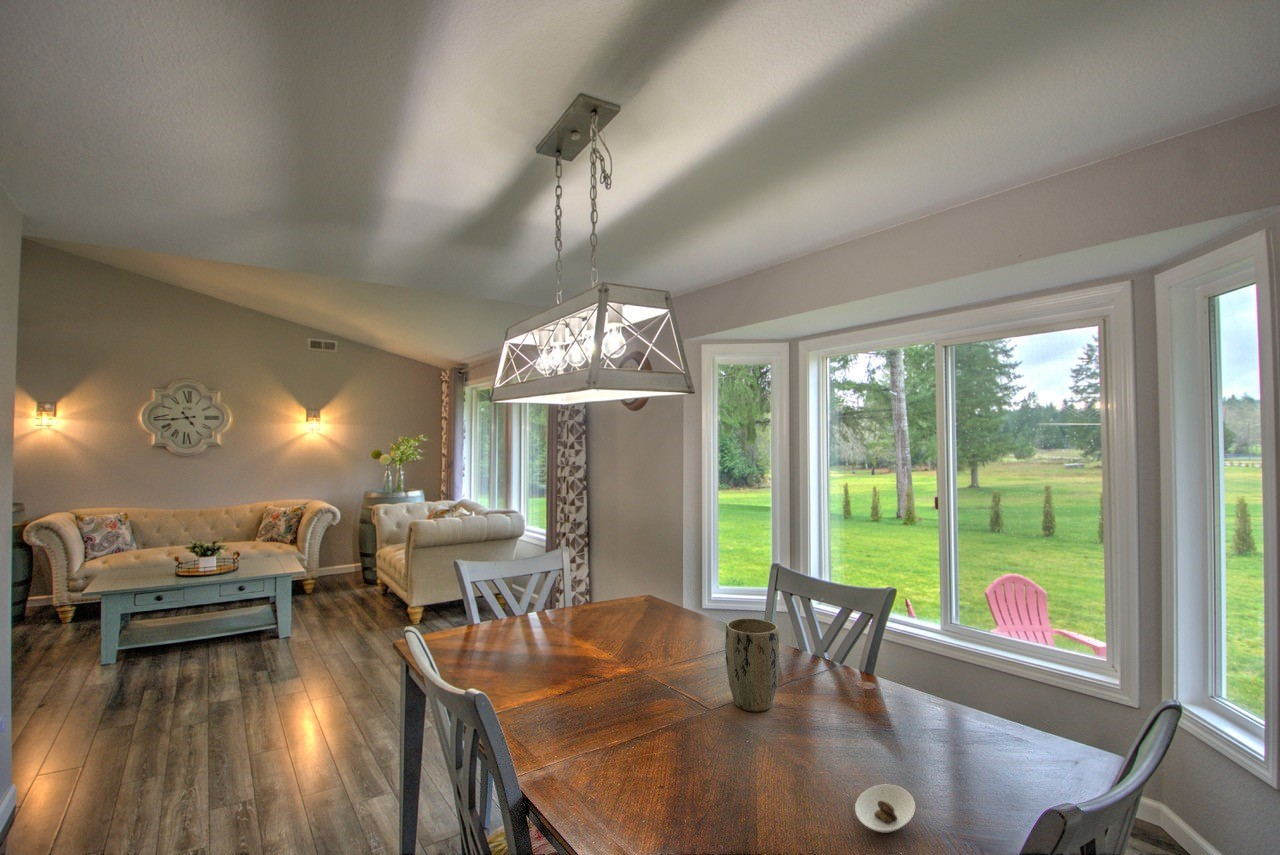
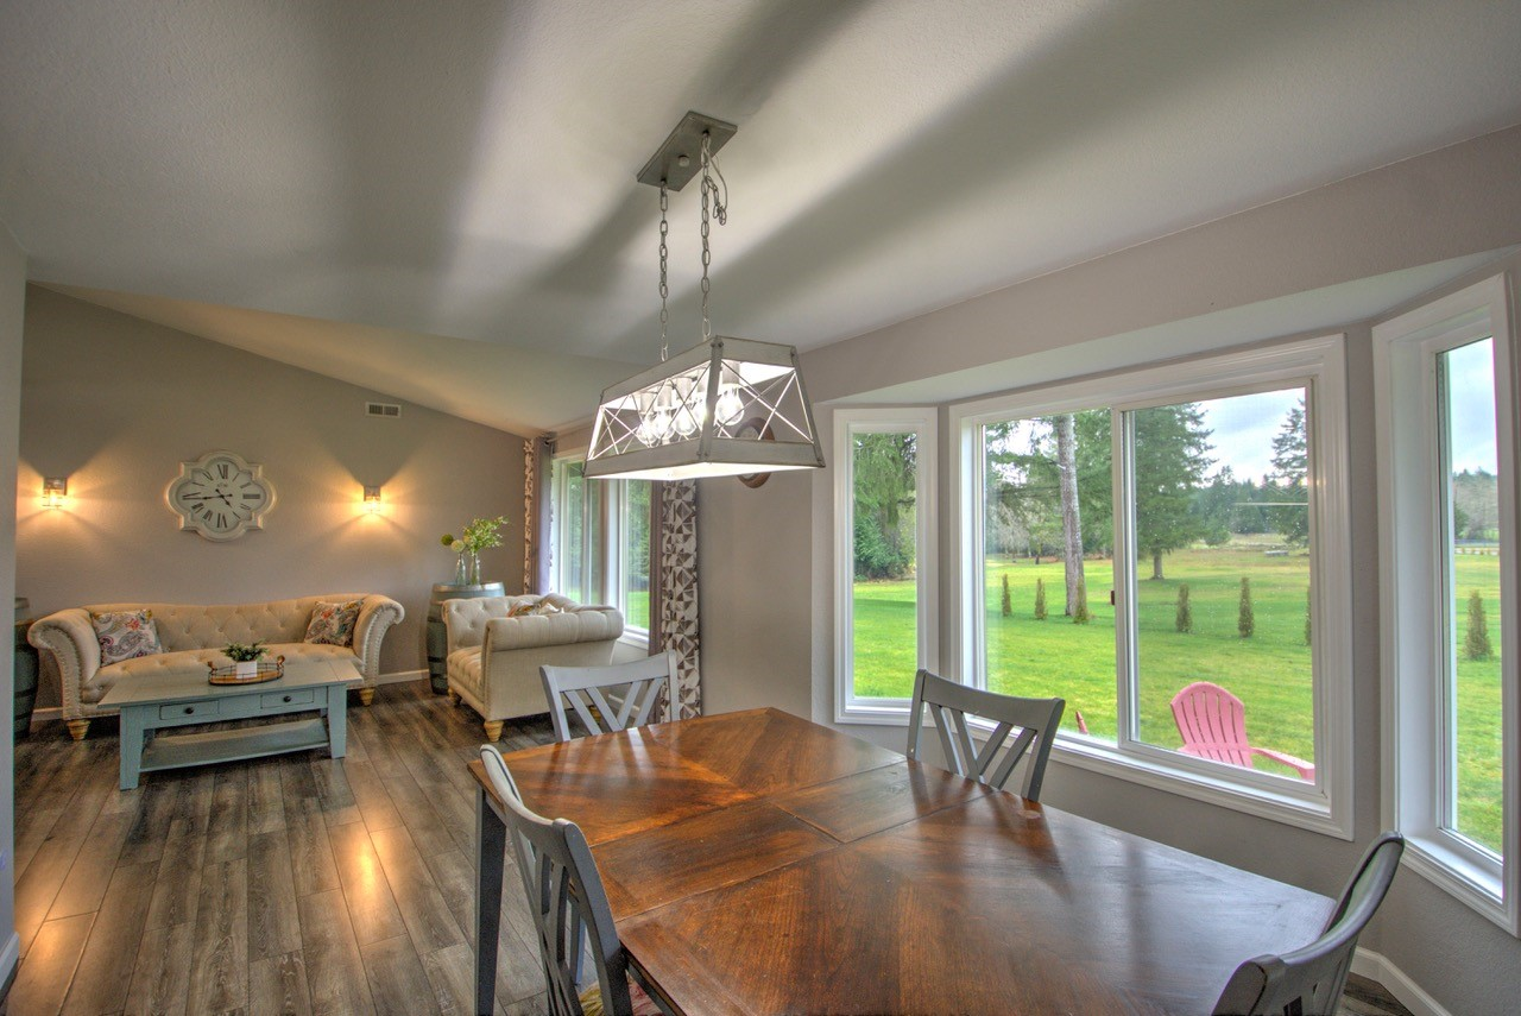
- saucer [854,783,916,834]
- plant pot [724,617,780,713]
